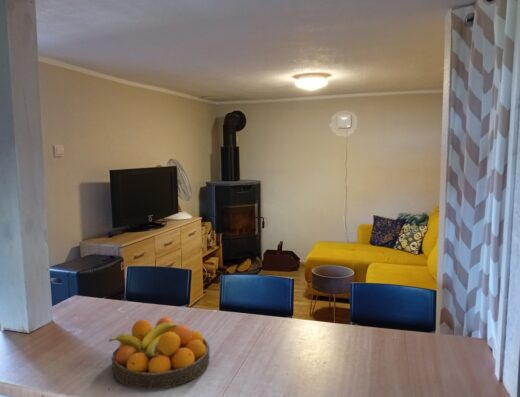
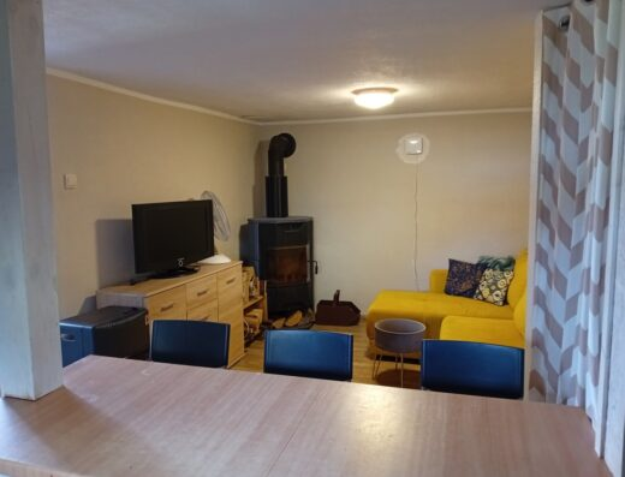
- fruit bowl [108,316,211,390]
